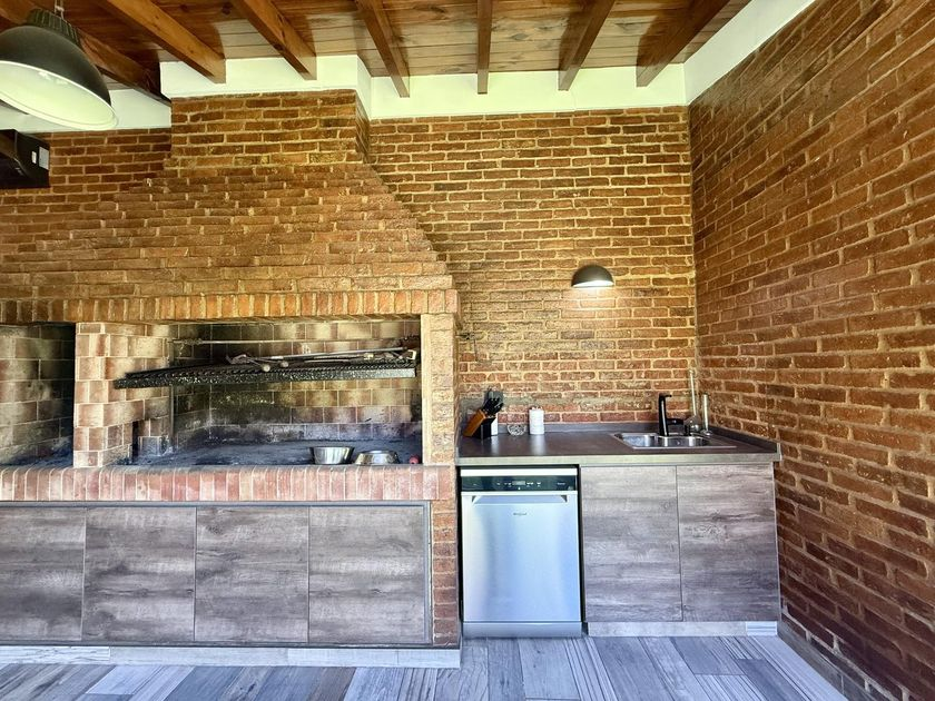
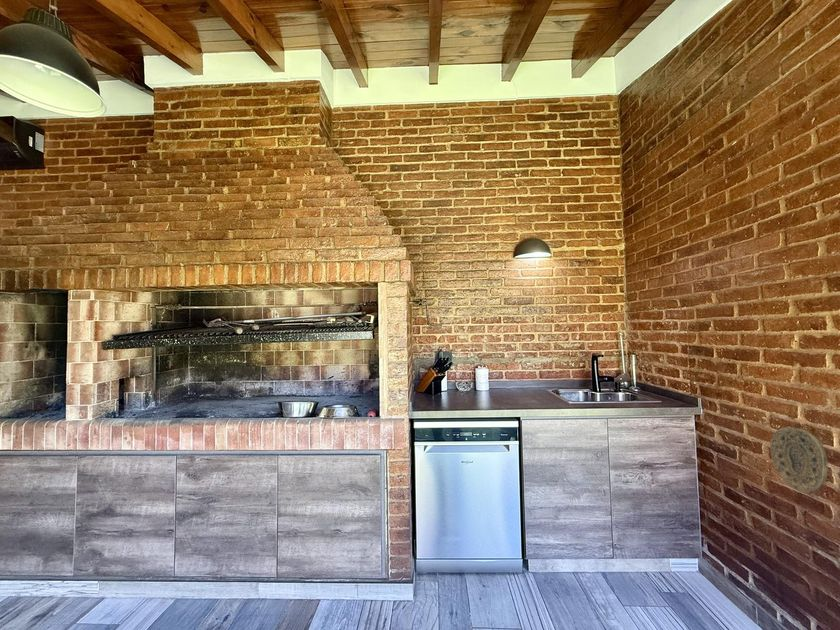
+ decorative plate [769,426,829,494]
